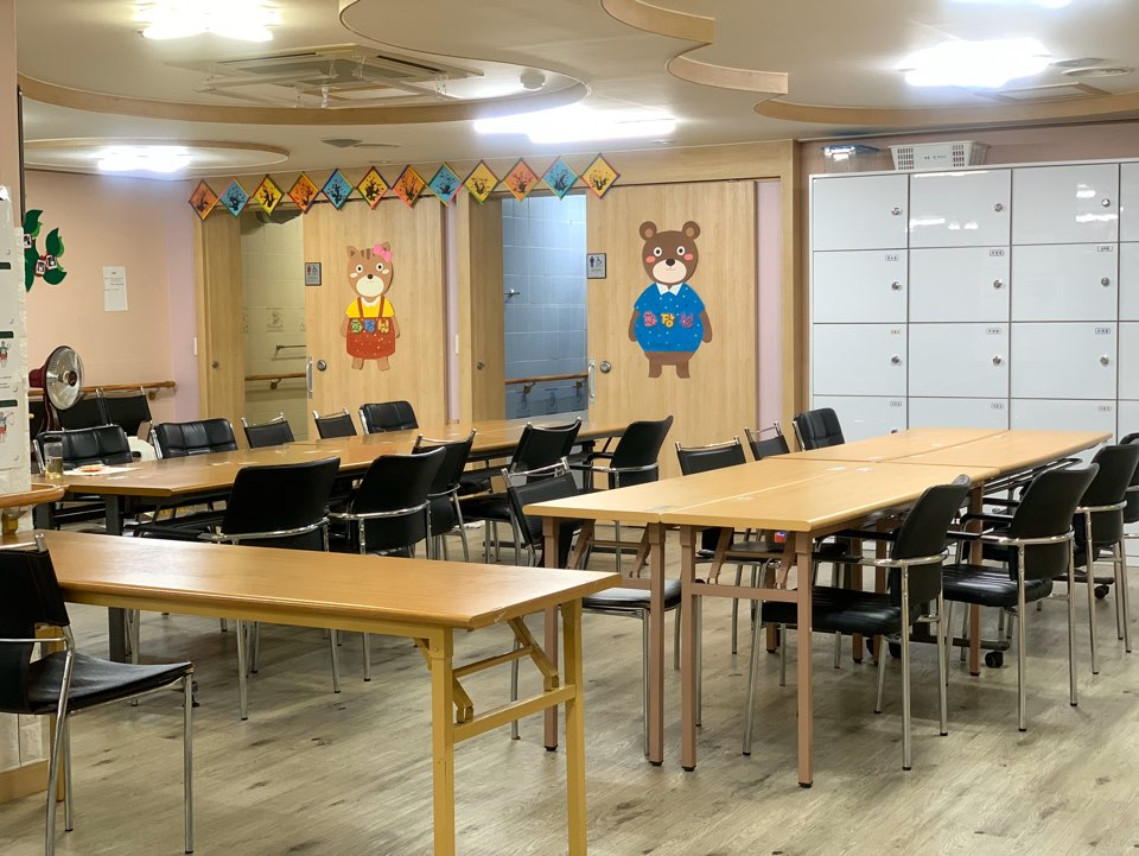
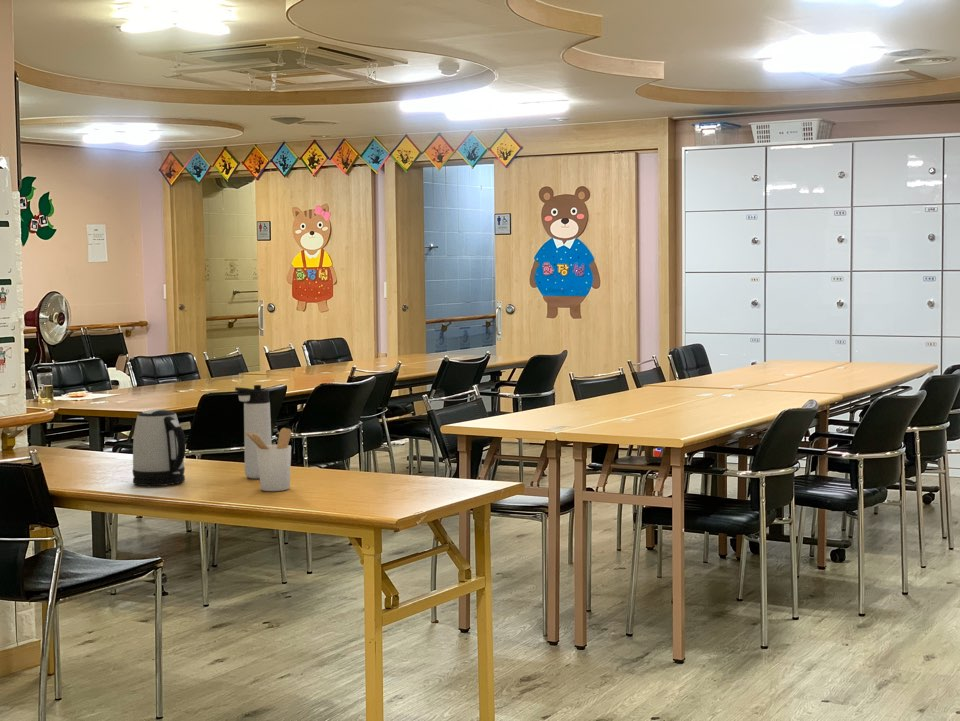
+ thermos bottle [234,384,273,480]
+ utensil holder [243,427,293,492]
+ kettle [131,408,187,488]
